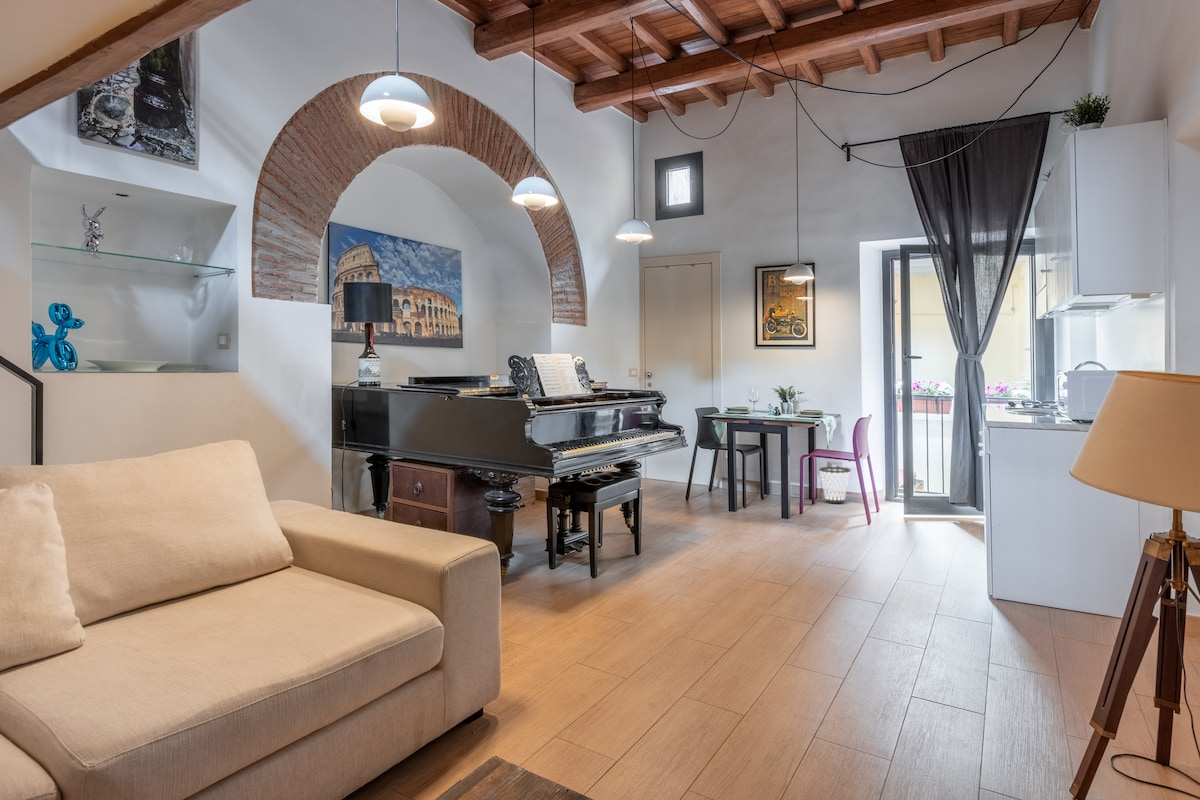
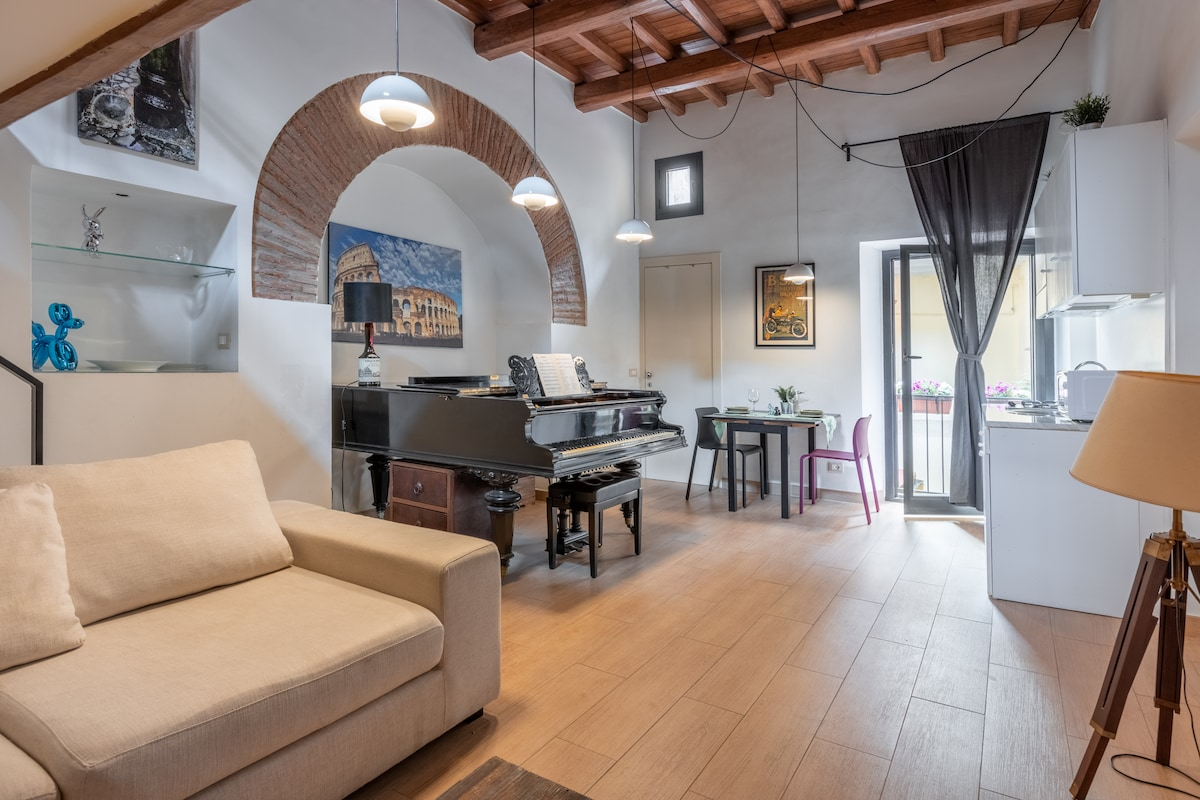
- wastebasket [818,466,852,504]
